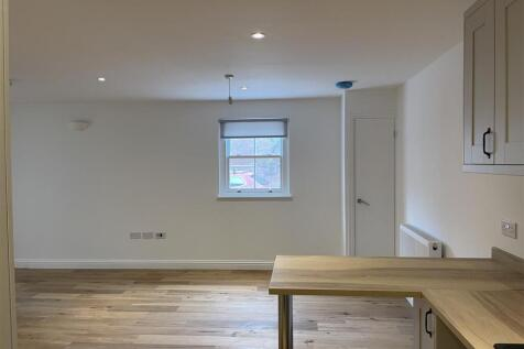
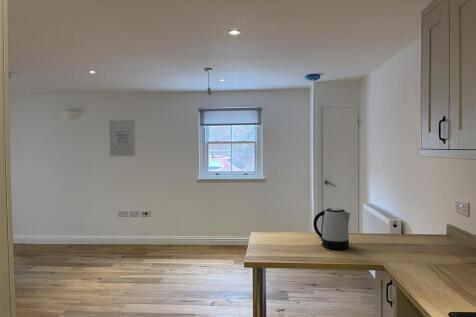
+ wall art [108,119,136,157]
+ kettle [312,207,351,250]
